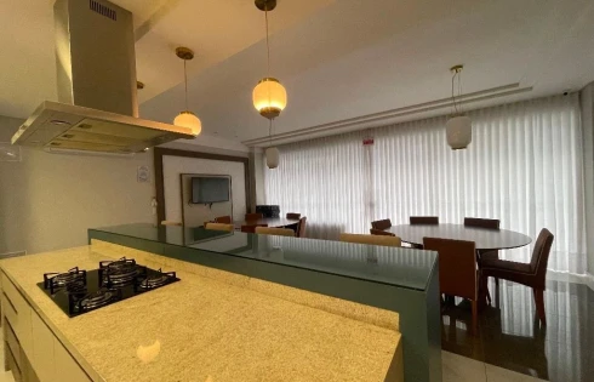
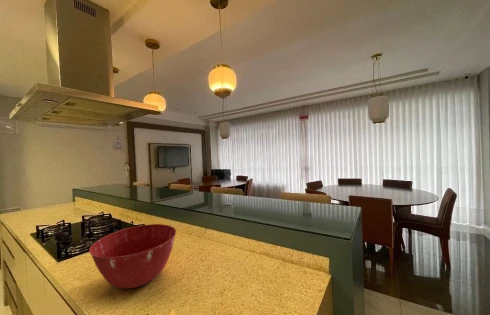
+ mixing bowl [88,223,177,290]
